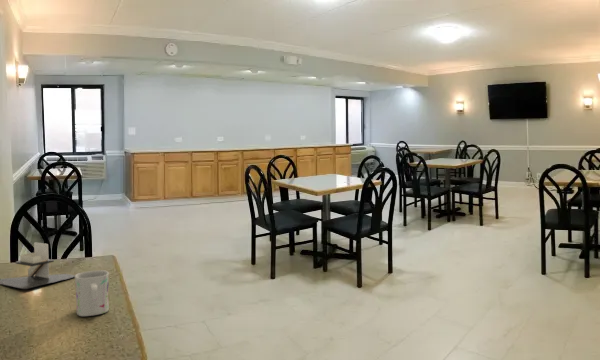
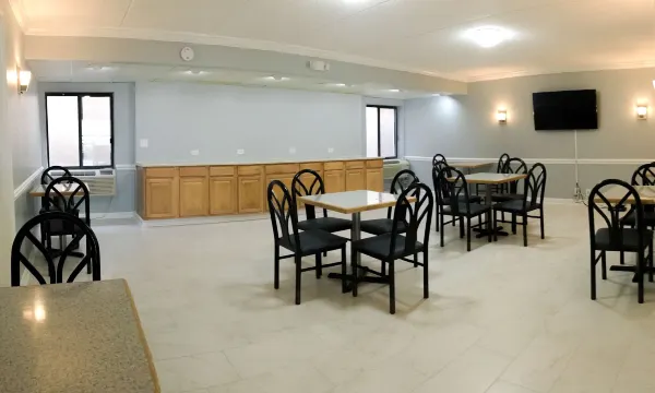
- mug [74,269,110,317]
- napkin holder [0,242,76,290]
